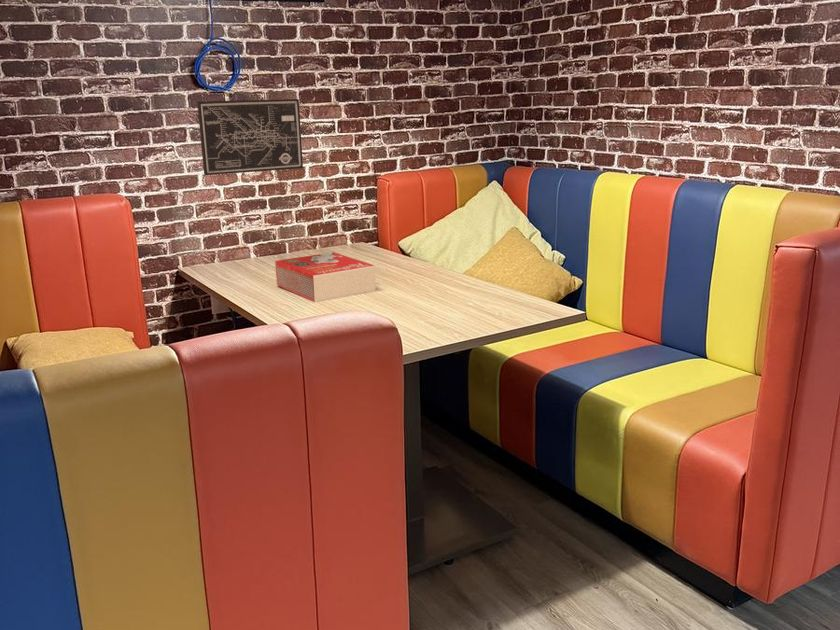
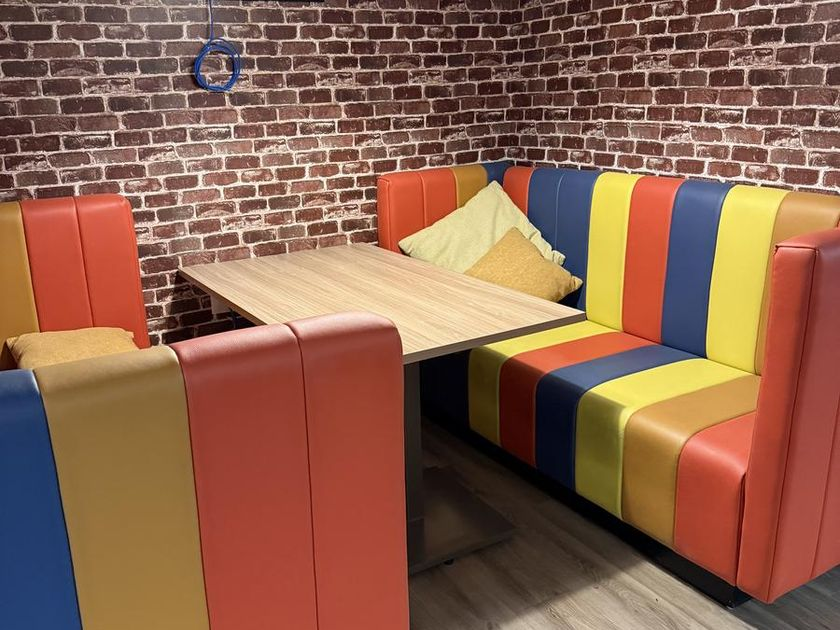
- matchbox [274,251,377,303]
- wall art [196,98,304,176]
